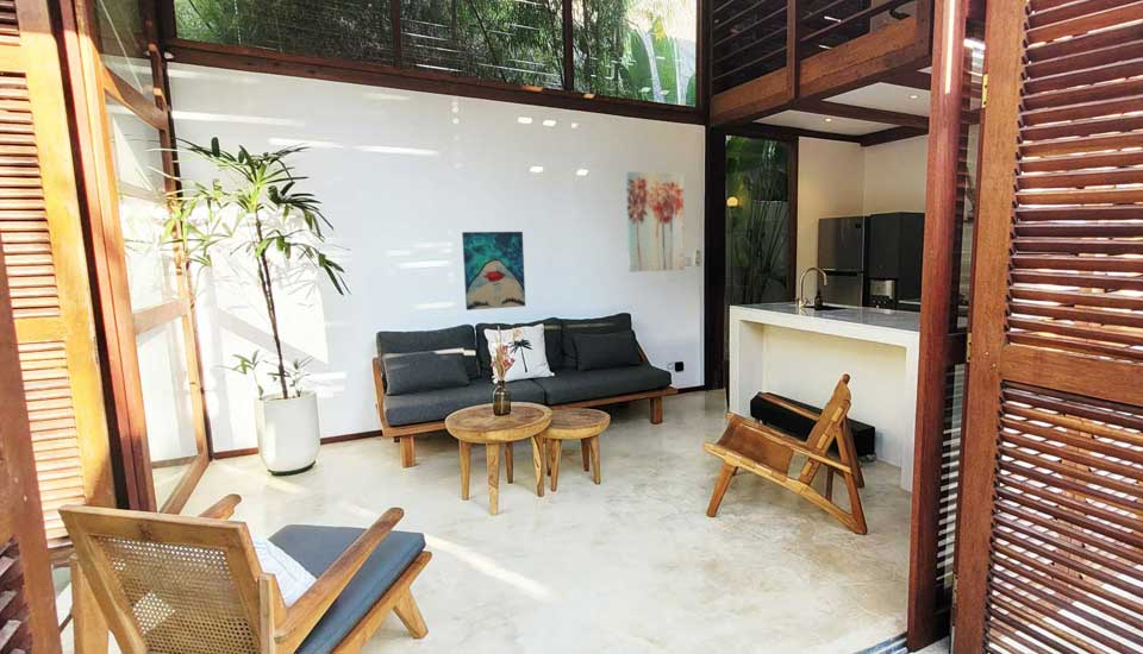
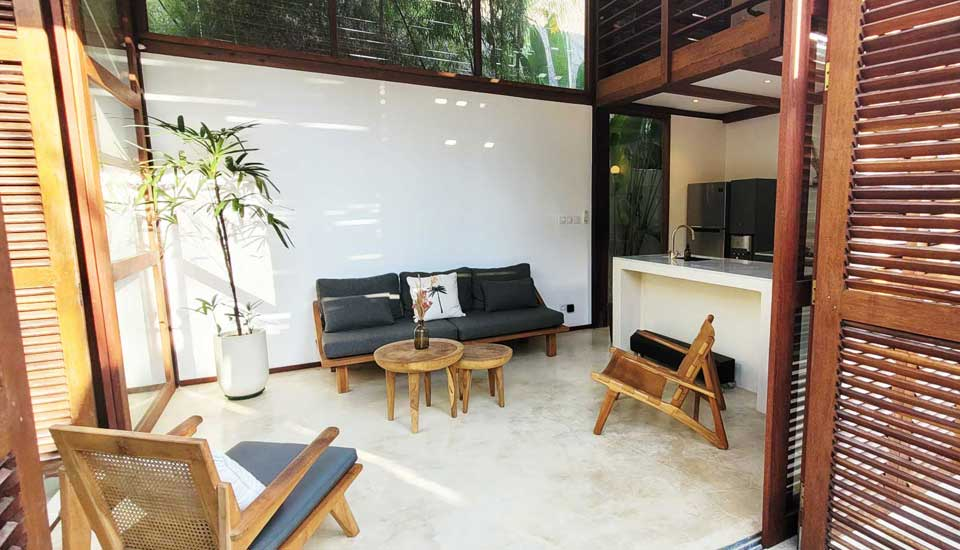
- wall art [461,231,526,312]
- wall art [625,170,685,273]
